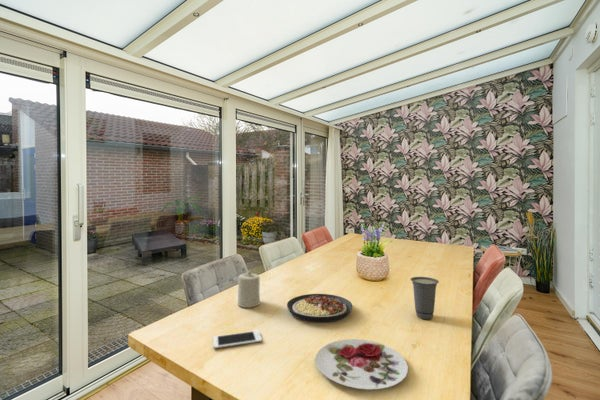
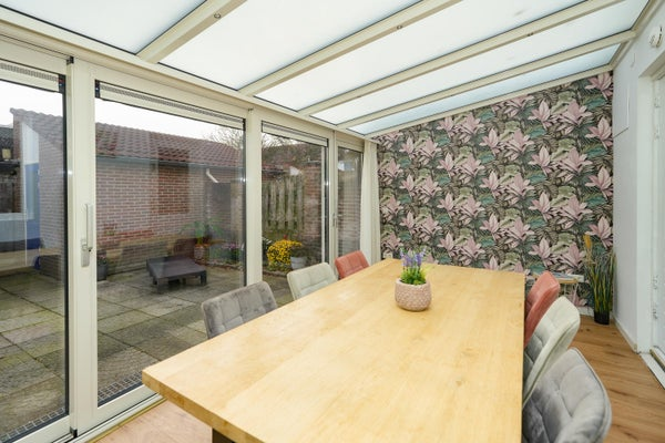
- plate [315,338,409,391]
- cup [409,276,440,320]
- candle [237,270,261,309]
- cell phone [212,330,263,349]
- plate [286,293,353,323]
